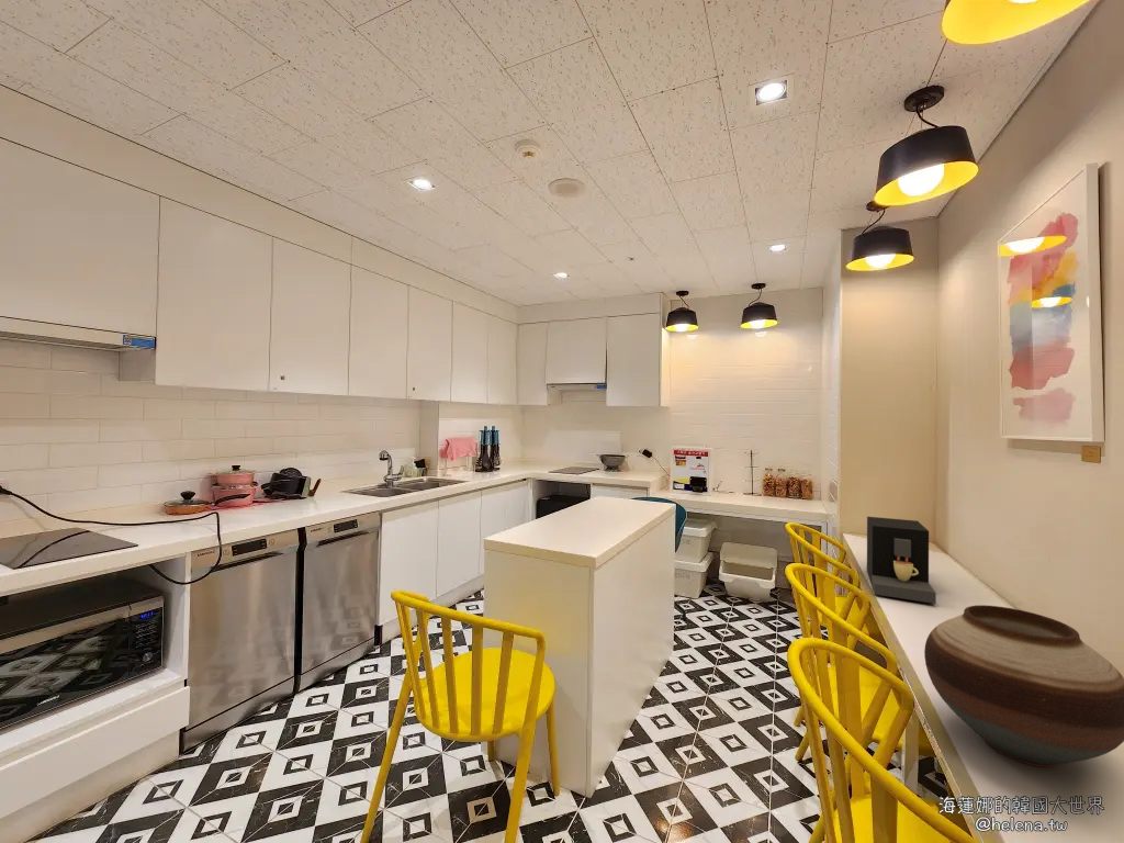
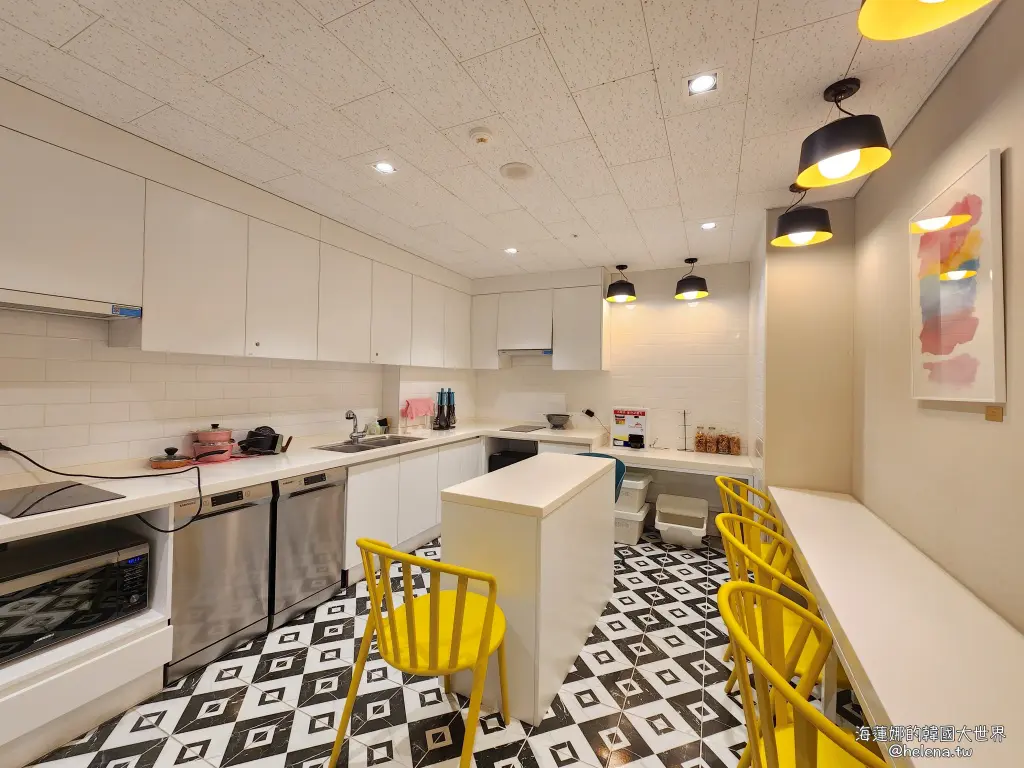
- vase [923,604,1124,768]
- coffee maker [866,516,937,605]
